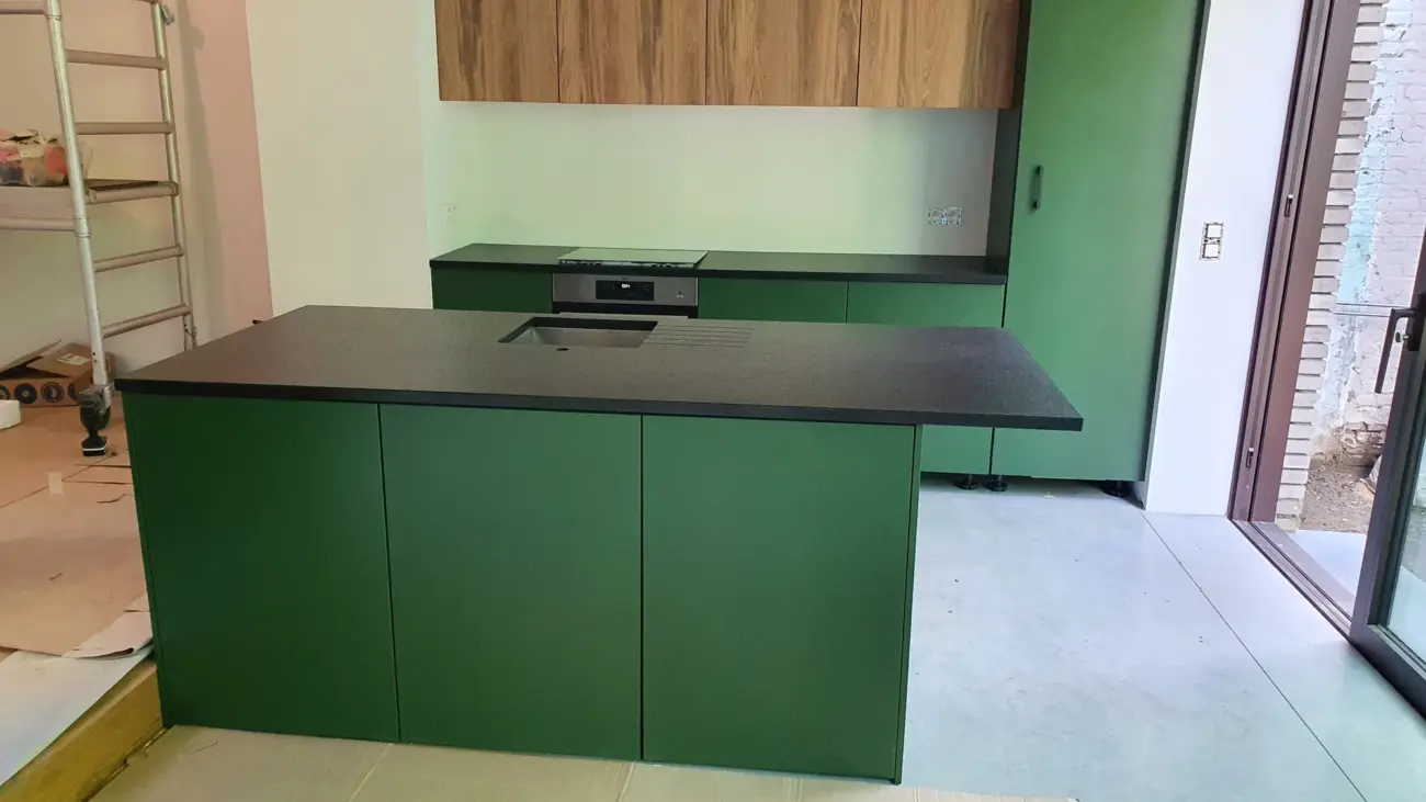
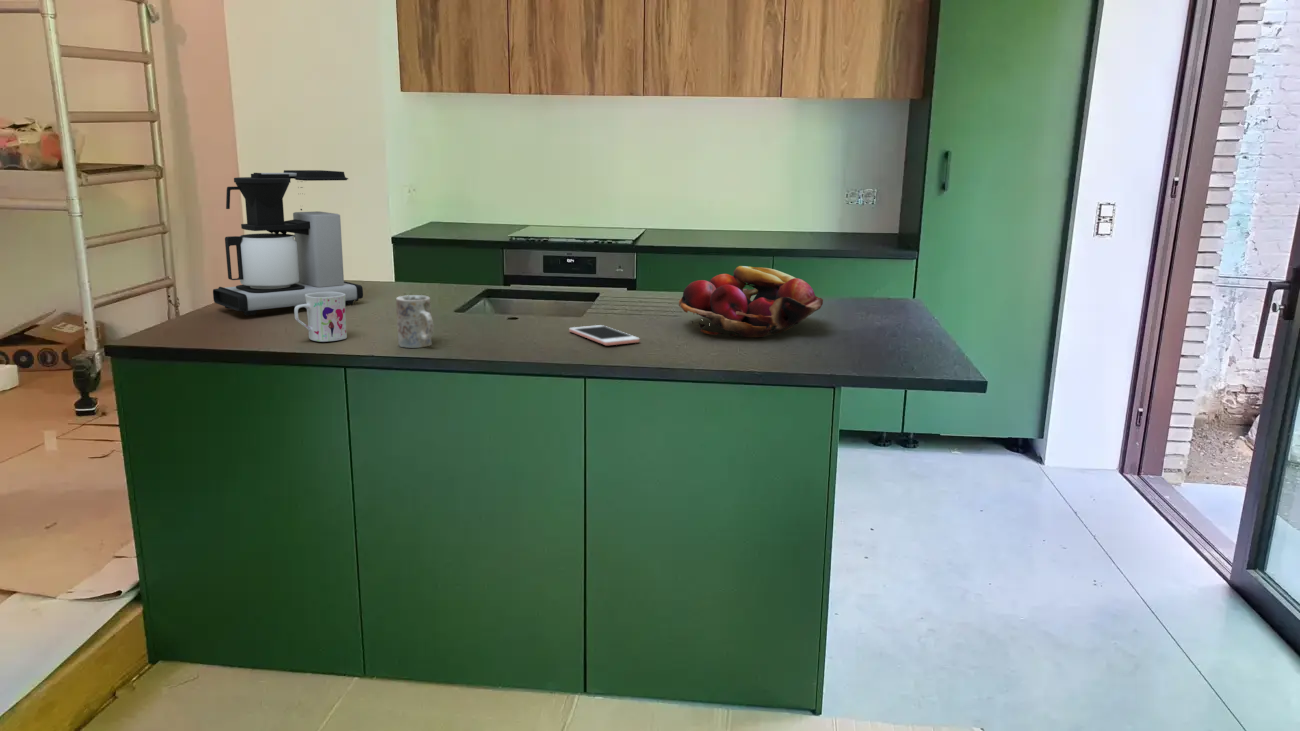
+ fruit basket [678,265,824,338]
+ cell phone [568,324,641,346]
+ coffee maker [212,169,364,316]
+ mug [293,292,348,343]
+ mug [395,294,435,349]
